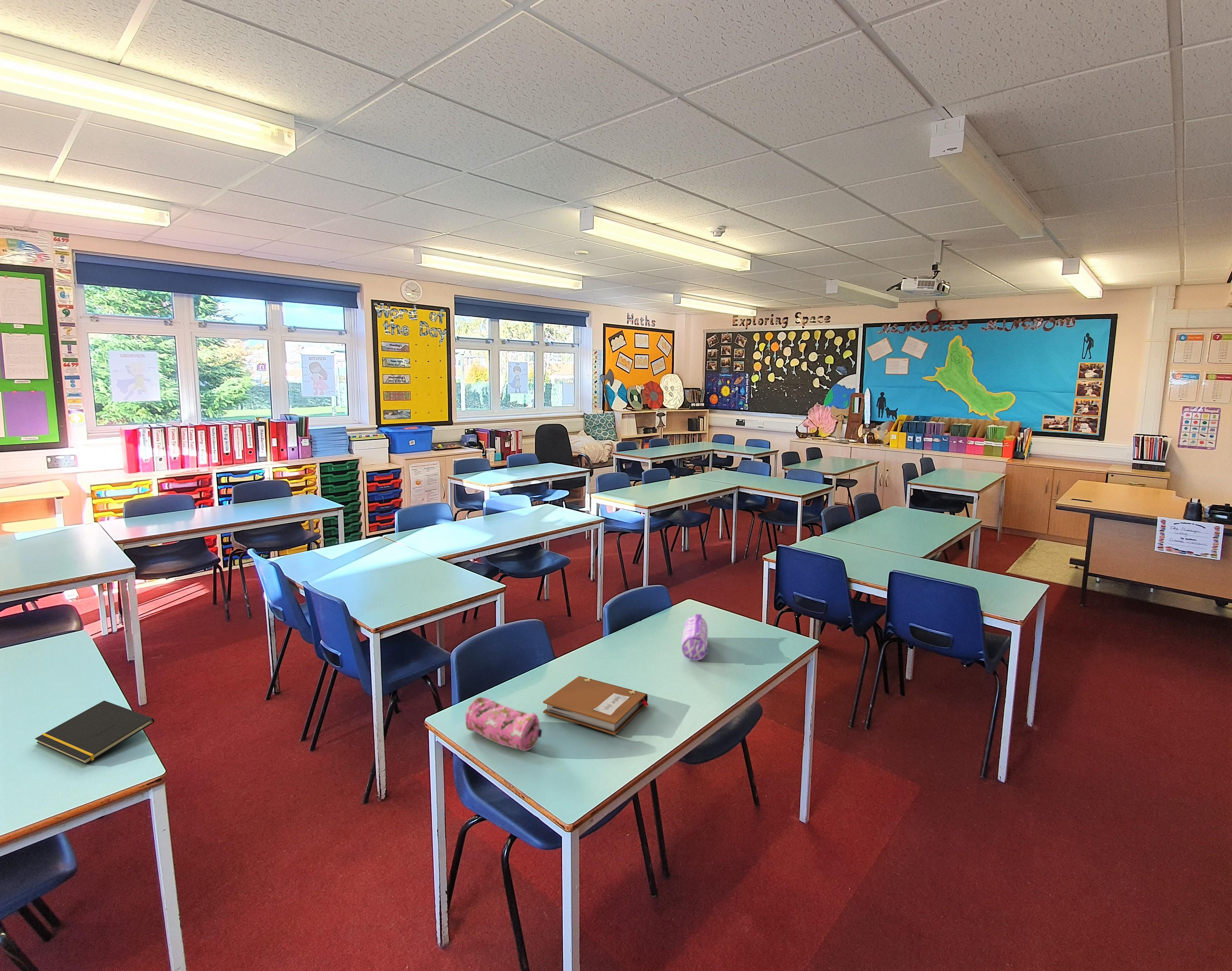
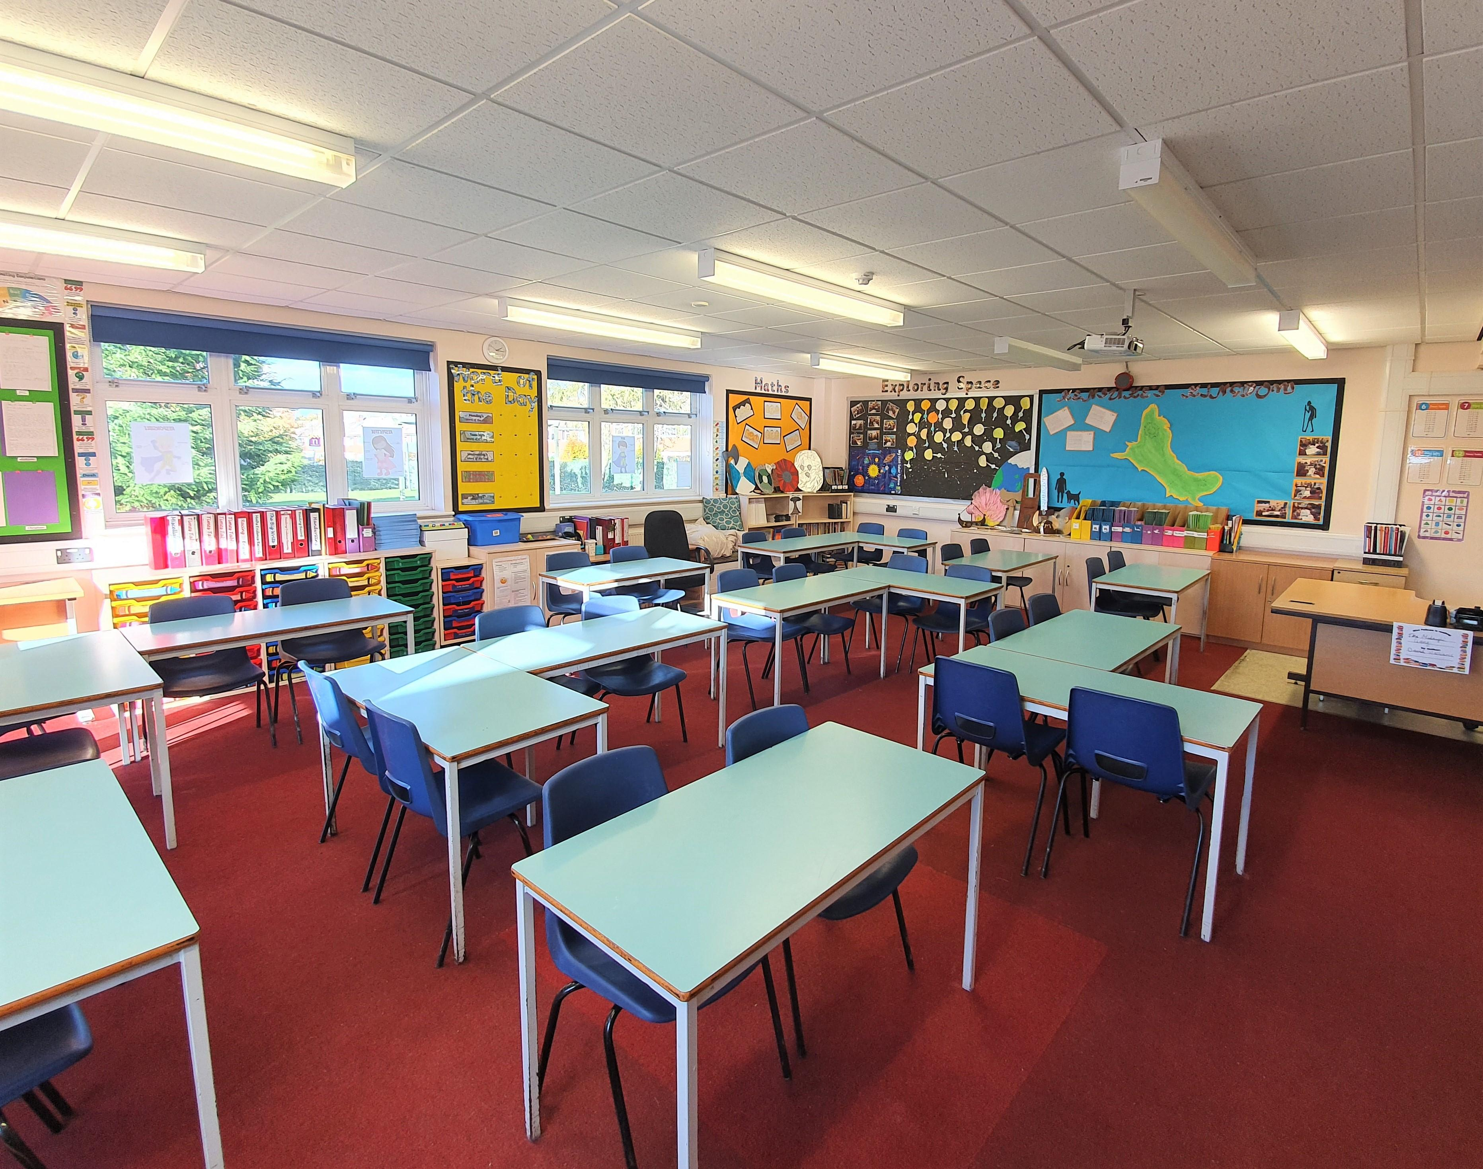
- pencil case [465,697,542,752]
- pencil case [681,613,709,661]
- notebook [543,676,649,735]
- notepad [35,700,155,765]
